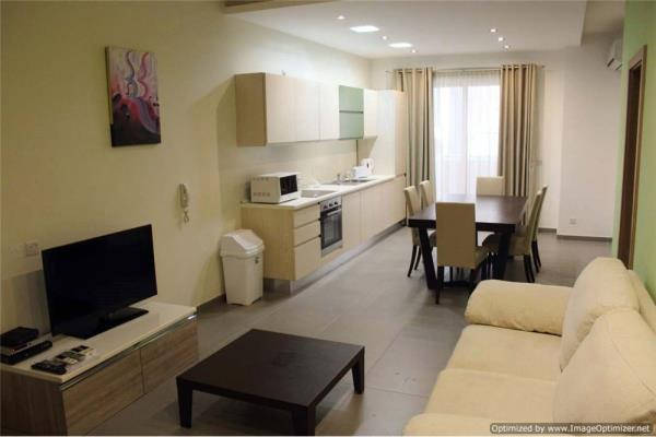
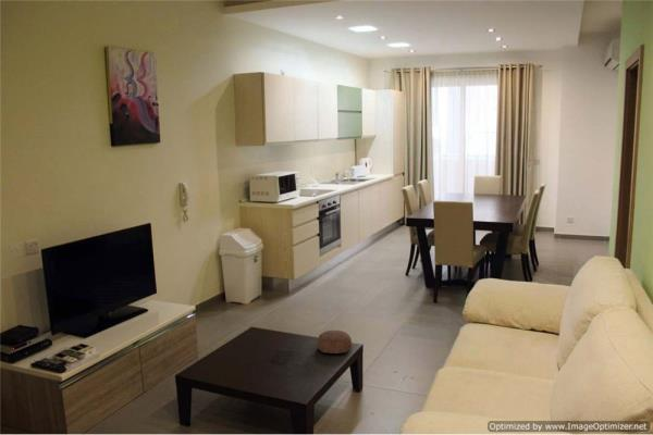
+ decorative bowl [317,330,353,355]
